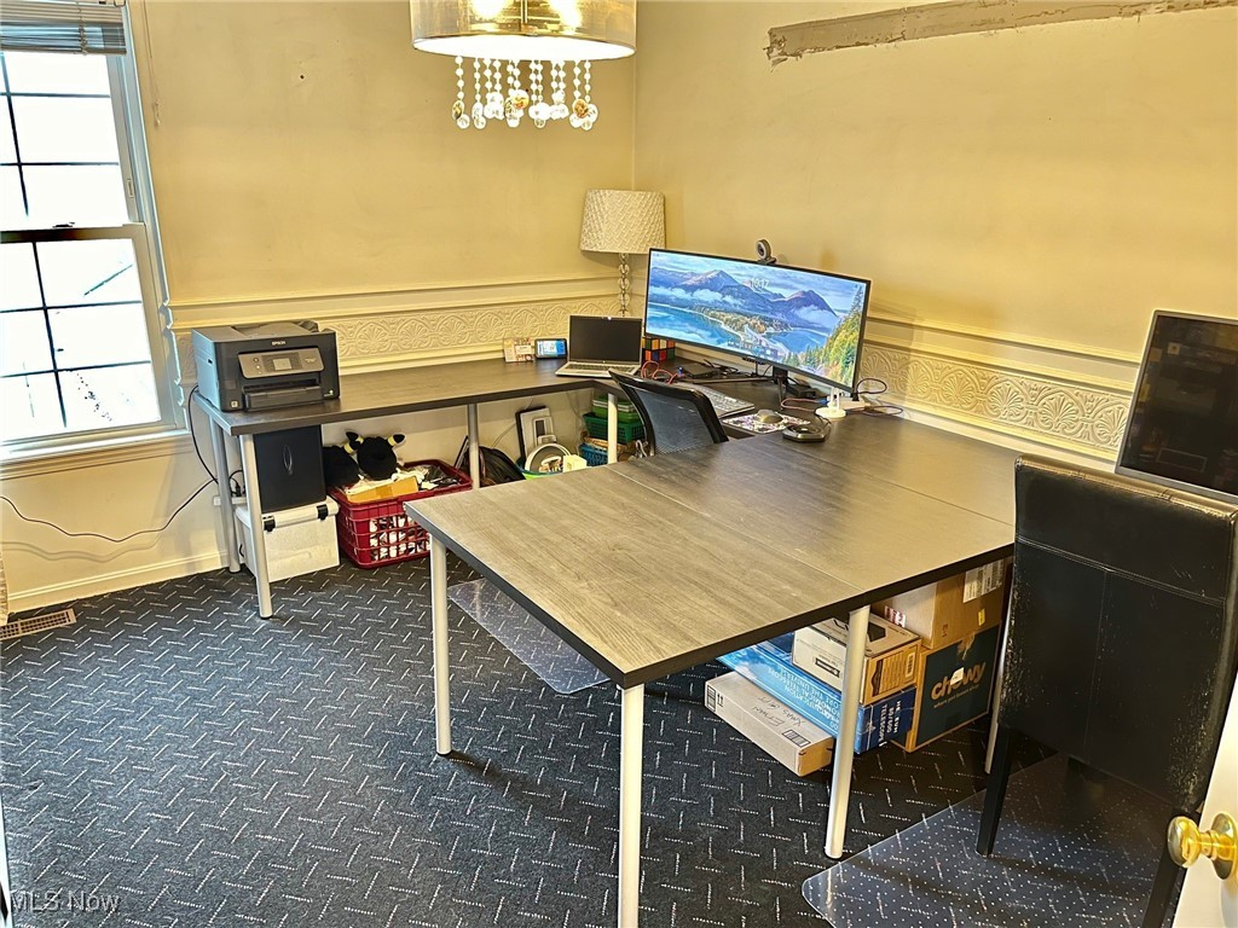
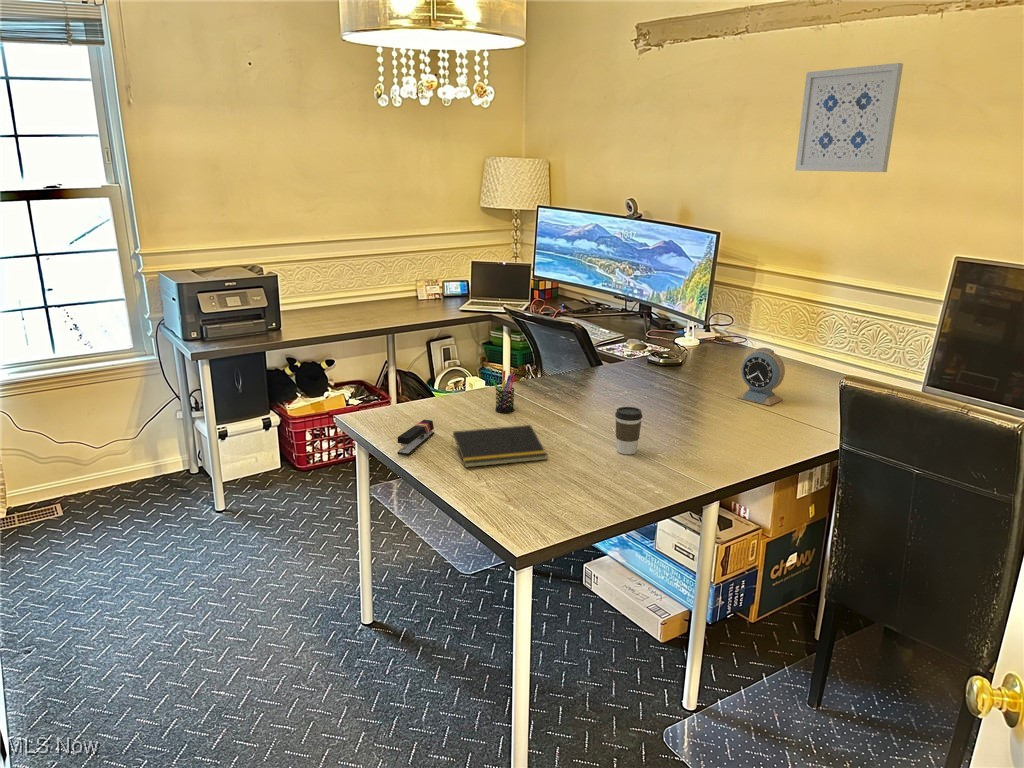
+ alarm clock [735,347,786,406]
+ pen holder [490,370,516,414]
+ stapler [396,419,435,457]
+ notepad [450,424,549,468]
+ coffee cup [614,406,643,455]
+ wall art [794,62,904,173]
